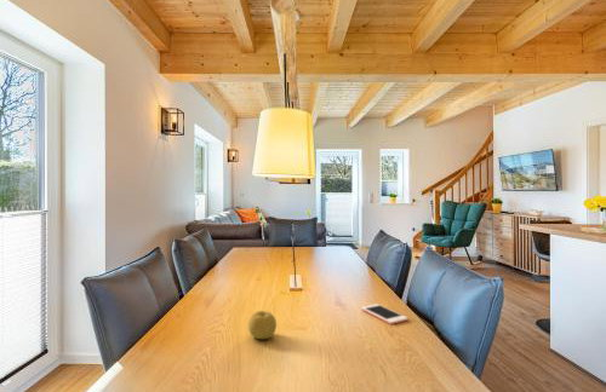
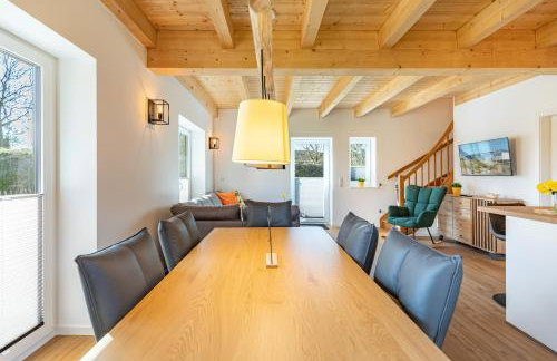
- fruit [247,310,278,340]
- cell phone [360,302,410,325]
